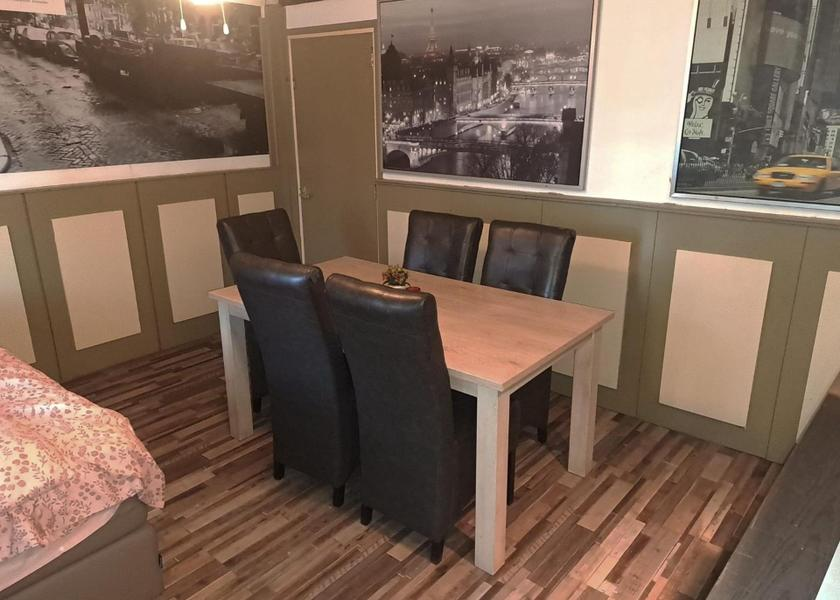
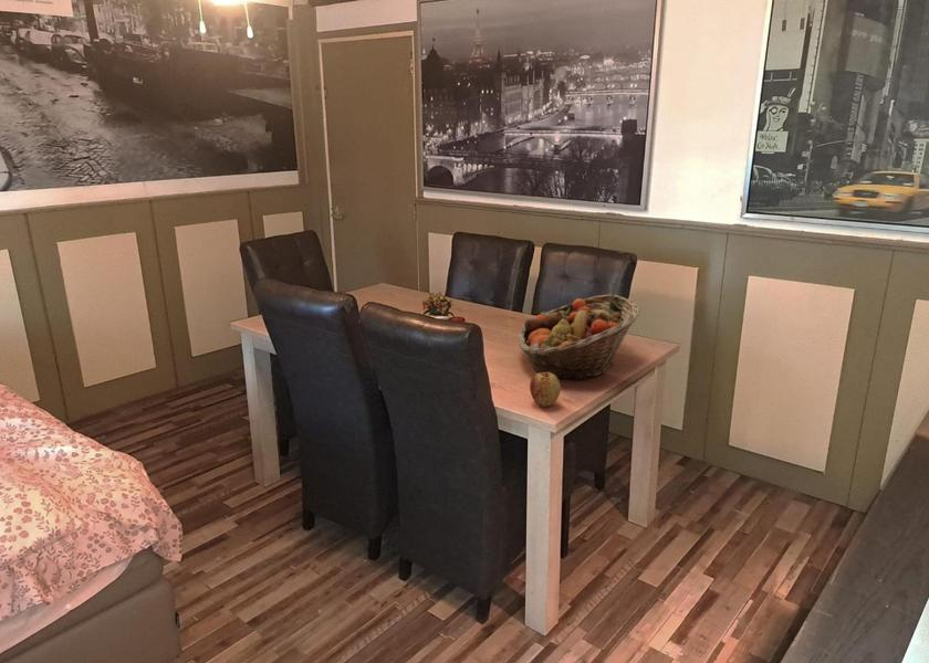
+ apple [529,372,562,408]
+ fruit basket [518,293,641,381]
